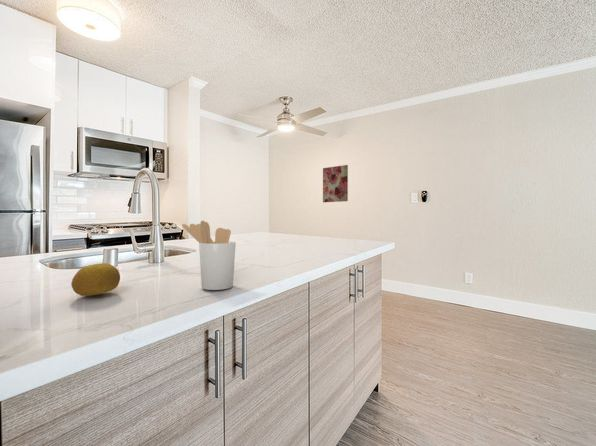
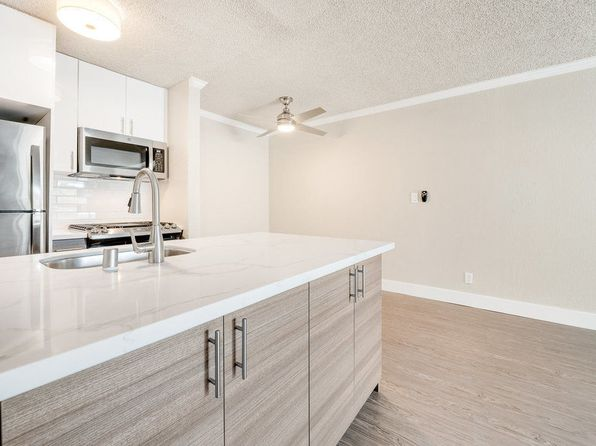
- wall art [322,164,349,203]
- utensil holder [181,220,237,291]
- fruit [70,262,121,297]
